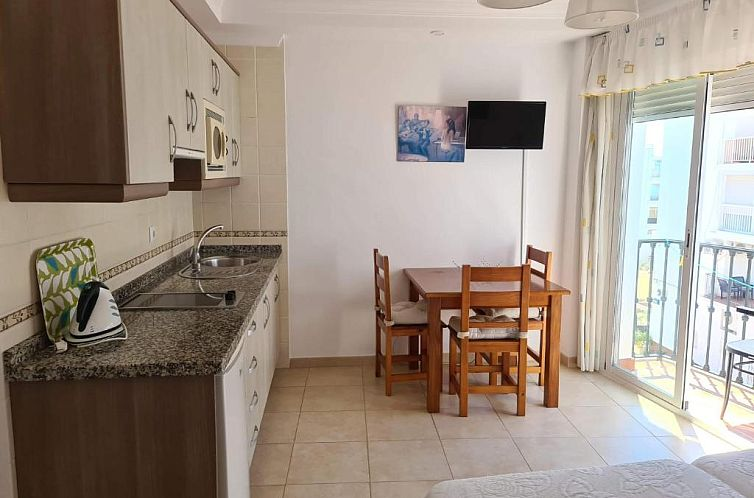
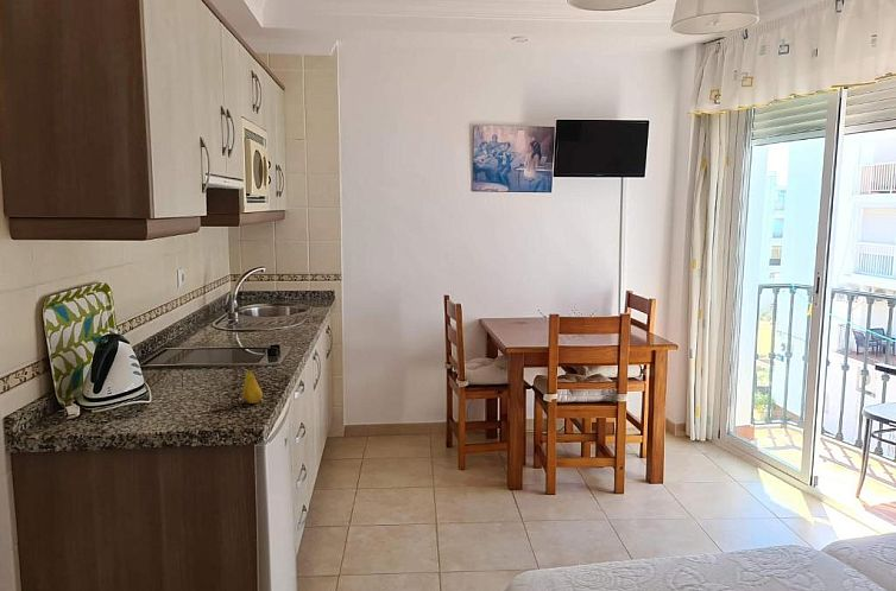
+ fruit [241,363,264,405]
